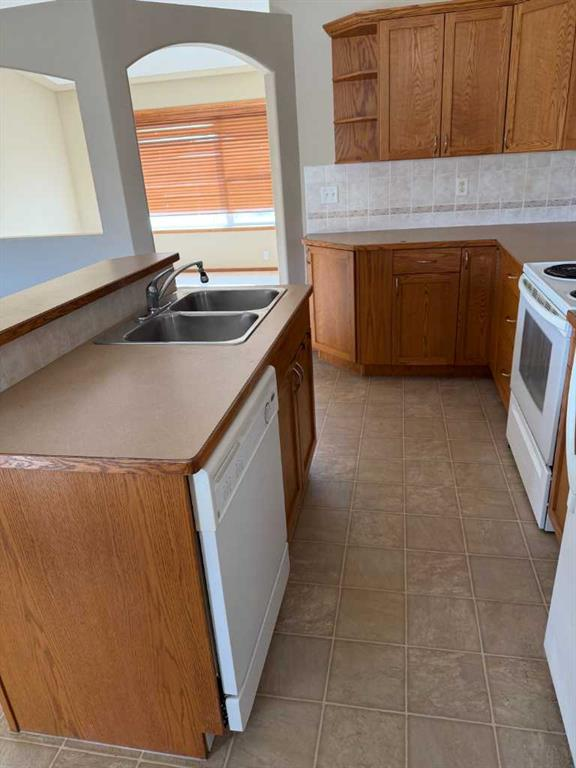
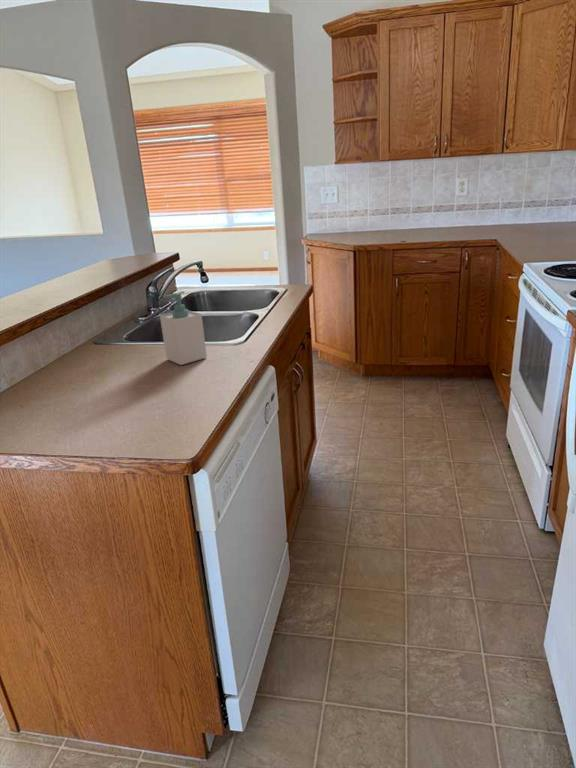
+ soap bottle [159,290,208,366]
